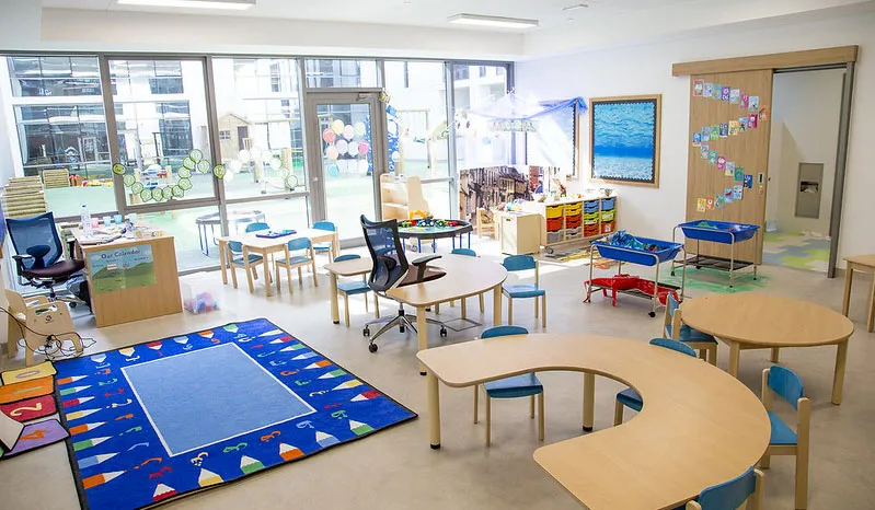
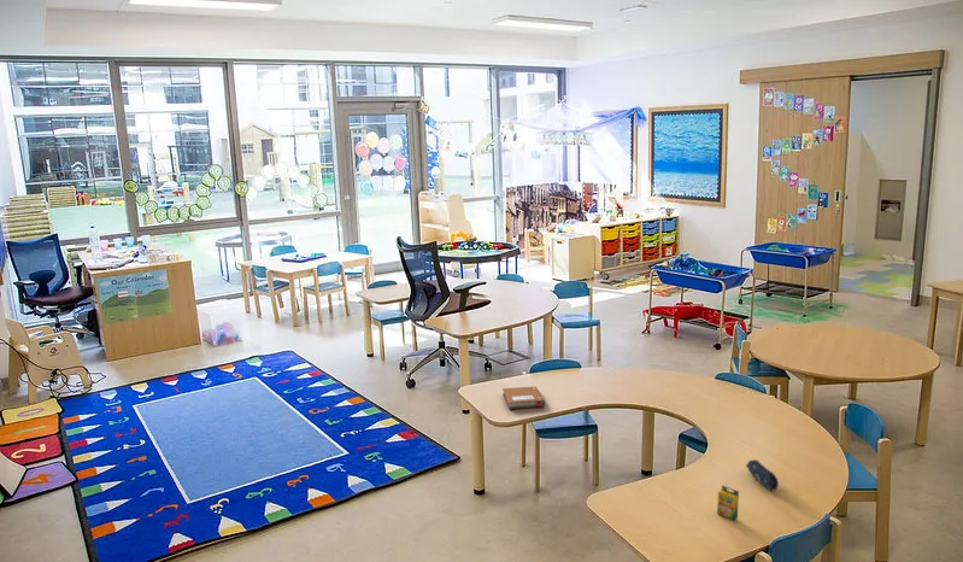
+ crayon box [716,484,740,521]
+ pencil case [745,458,780,492]
+ notebook [501,386,546,410]
